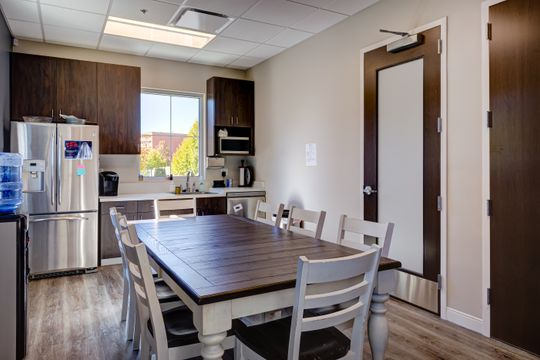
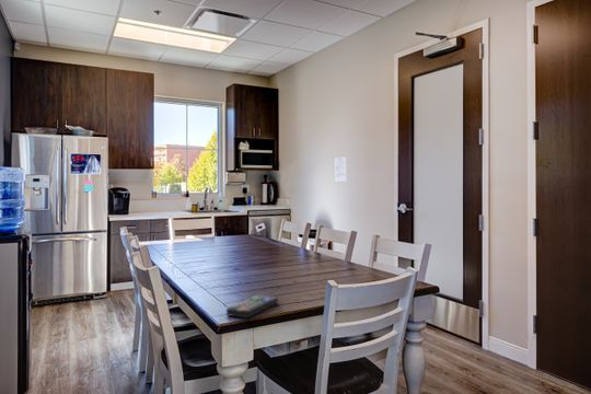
+ remote control [225,293,279,320]
